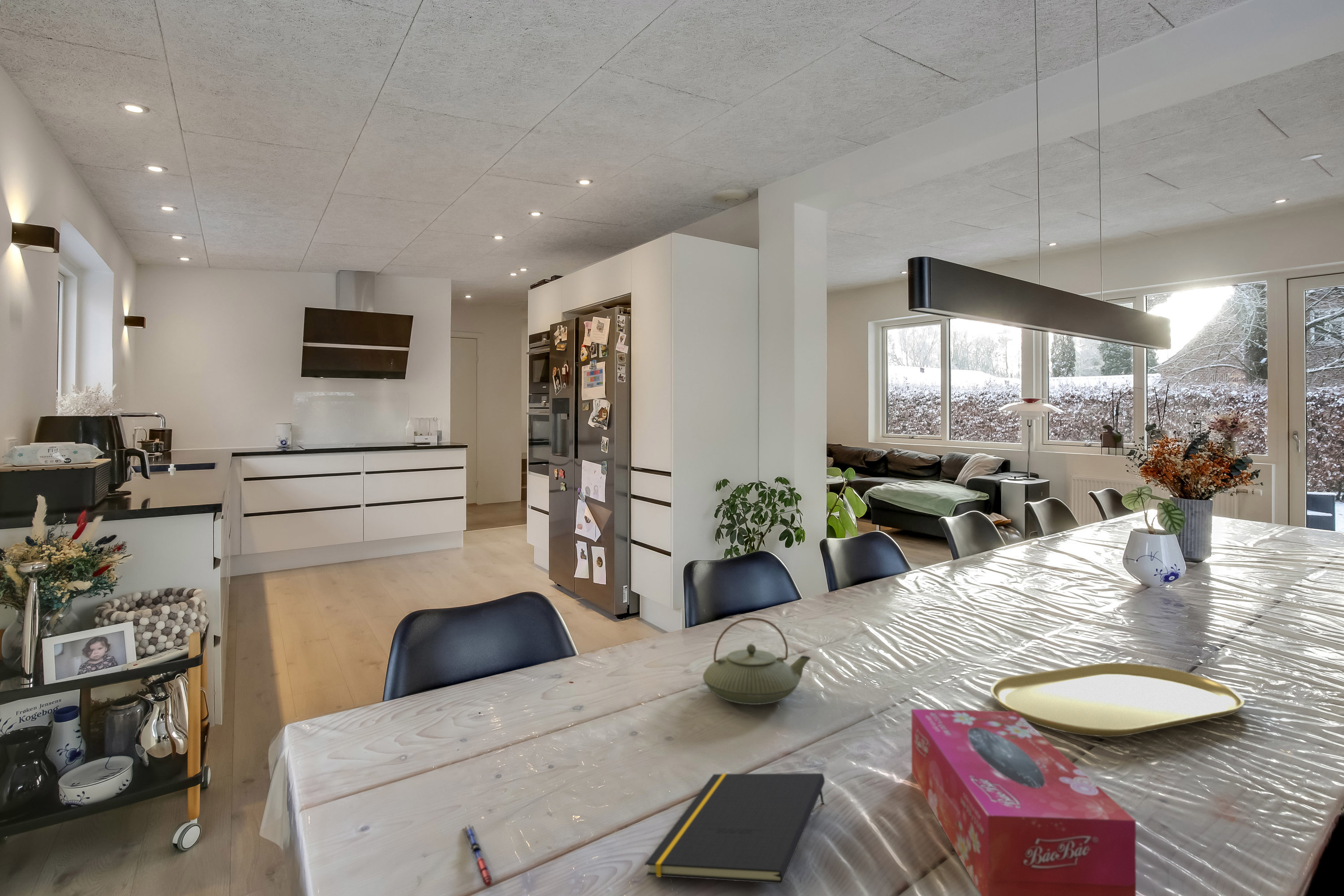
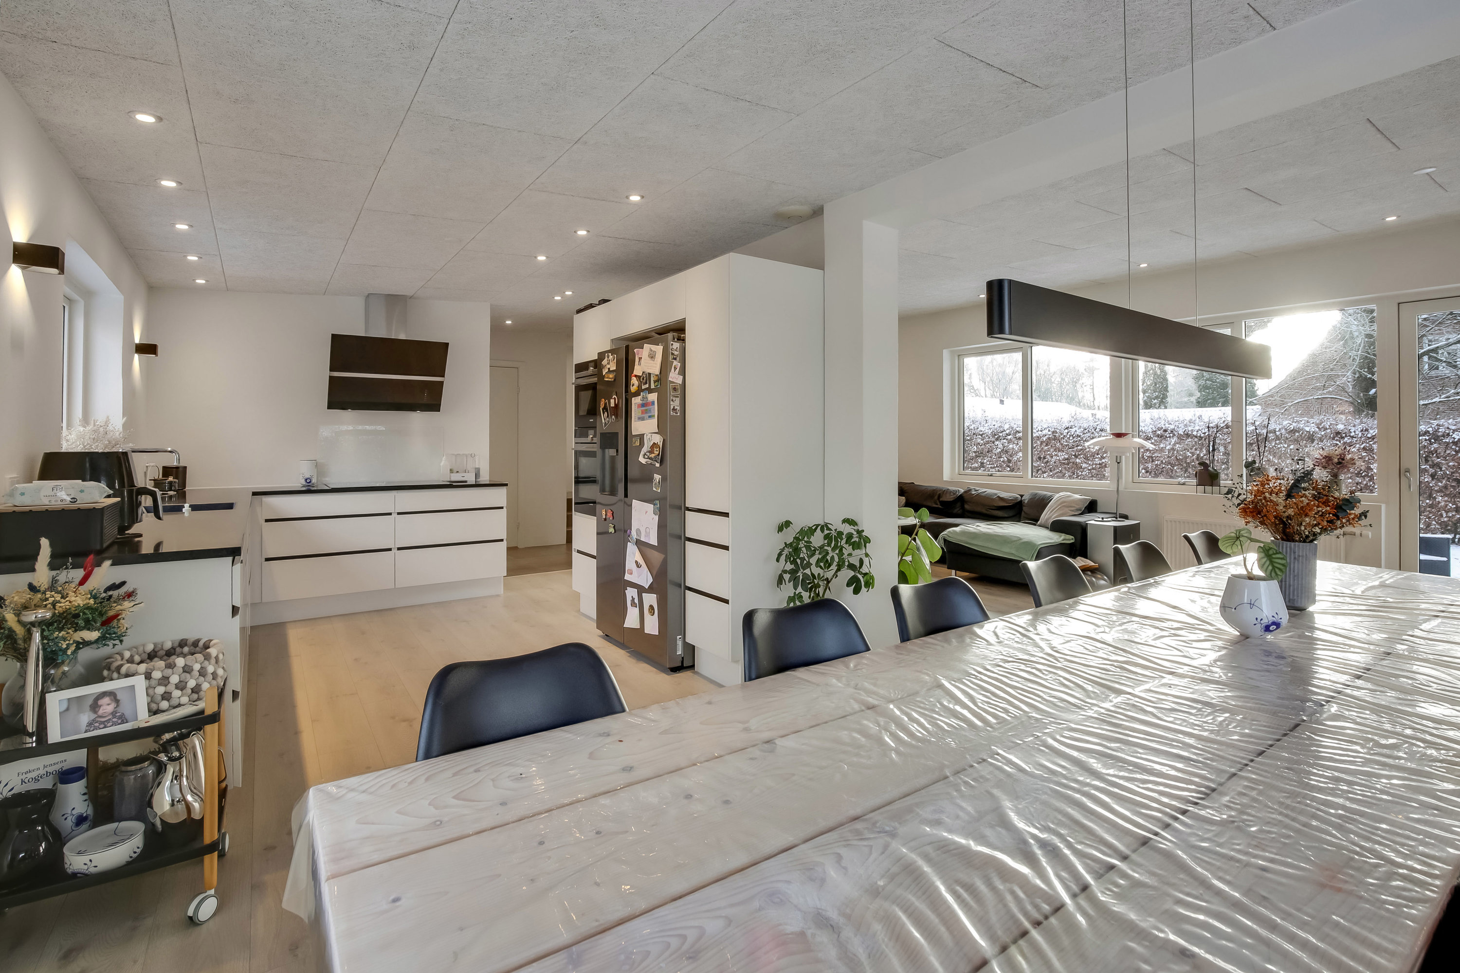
- teapot [702,617,811,705]
- notepad [645,773,825,884]
- tissue box [911,709,1137,896]
- pen [462,824,495,887]
- placemat [990,662,1245,737]
